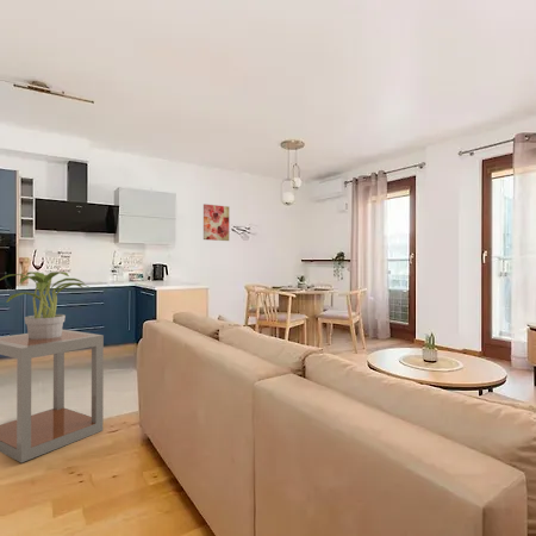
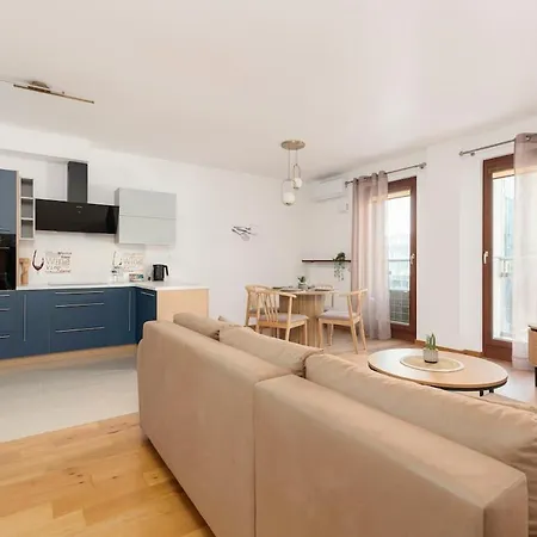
- wall art [202,202,230,242]
- side table [0,329,105,463]
- potted plant [0,270,92,339]
